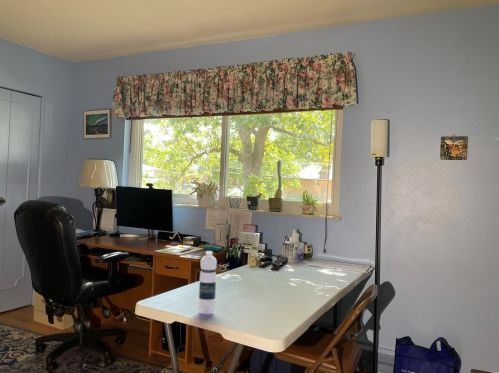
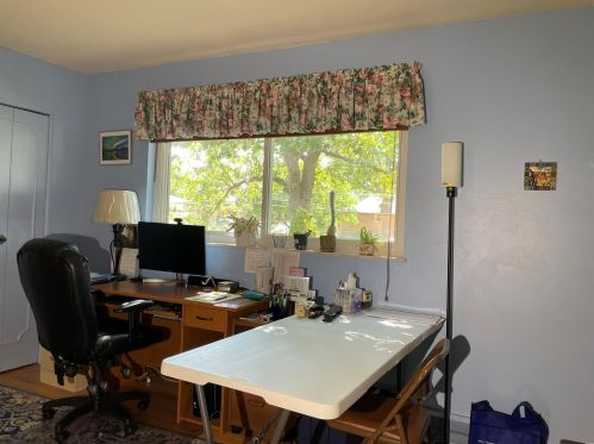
- water bottle [197,250,218,315]
